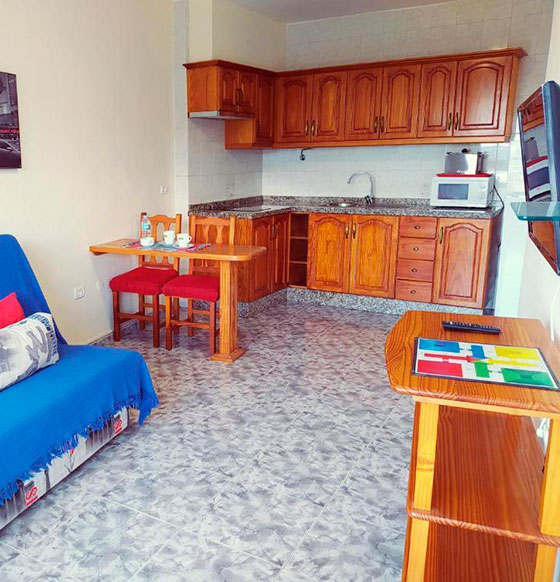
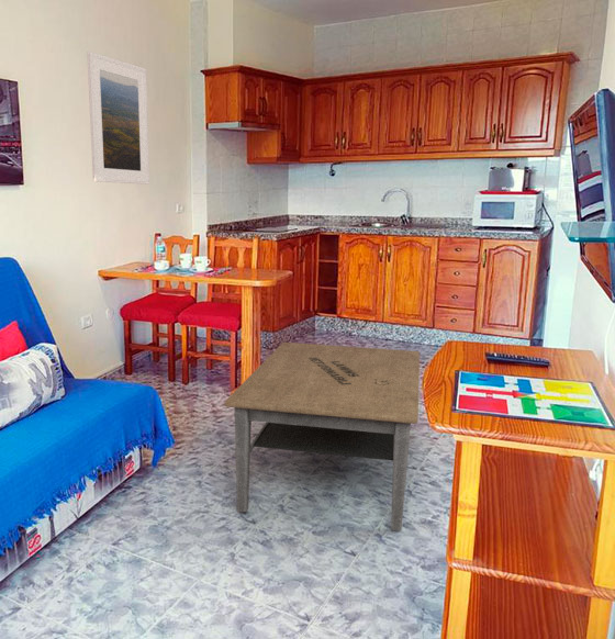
+ coffee table [223,341,421,531]
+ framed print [86,51,150,186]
